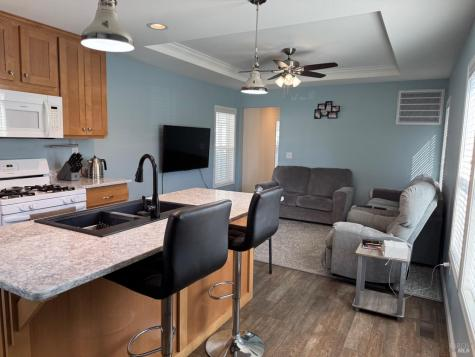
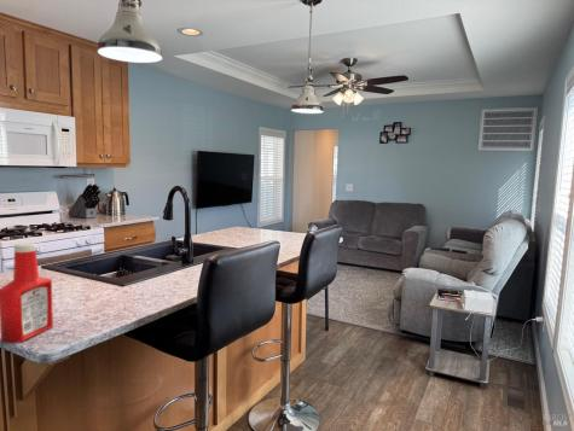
+ soap bottle [0,241,54,345]
